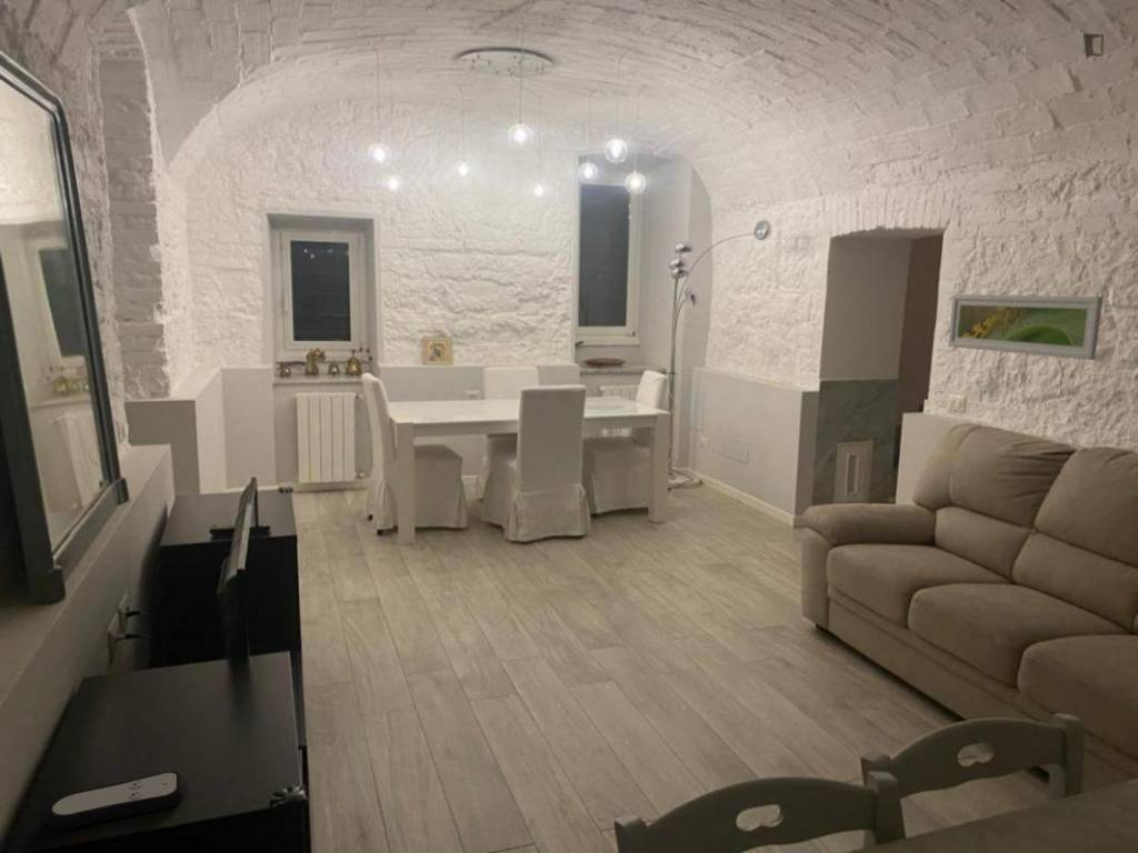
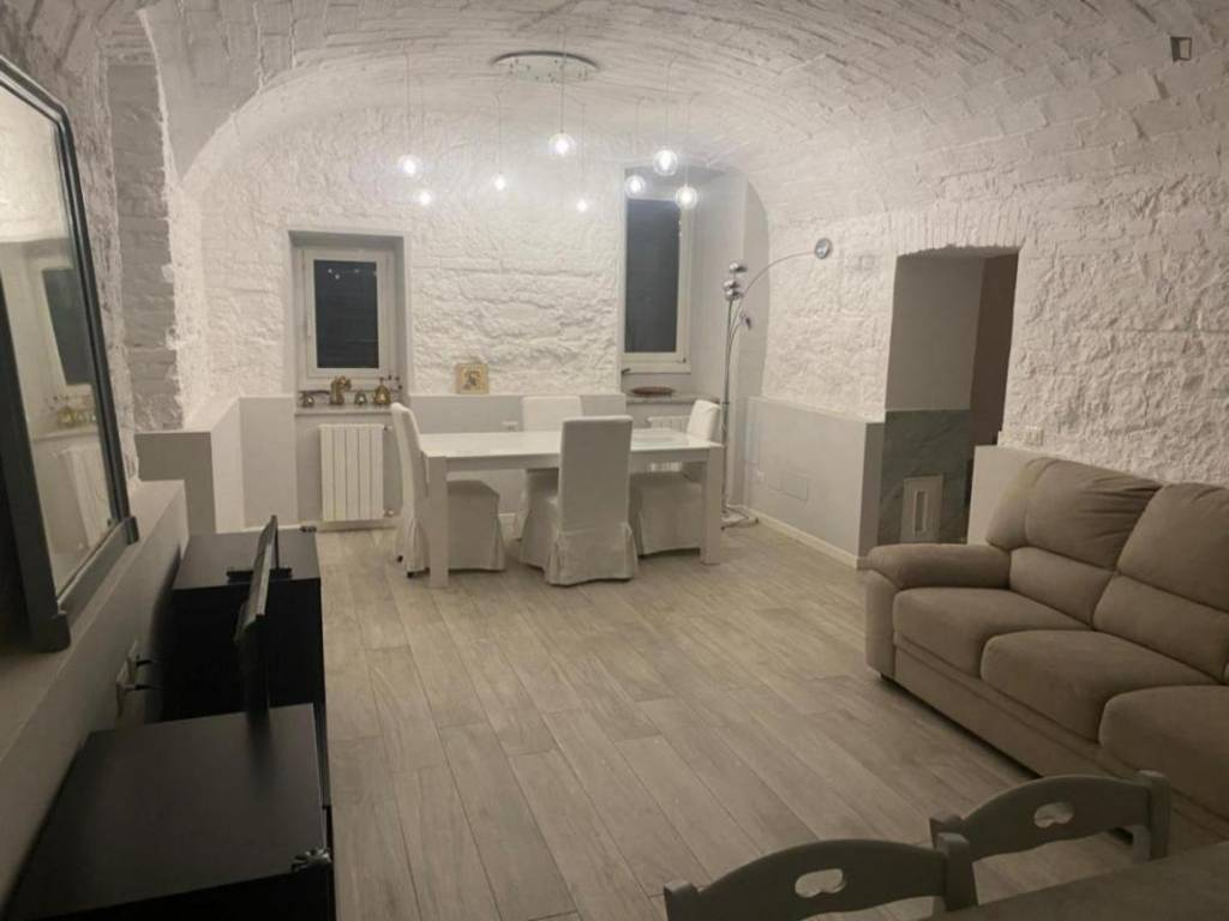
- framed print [947,293,1104,361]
- remote control [44,770,186,831]
